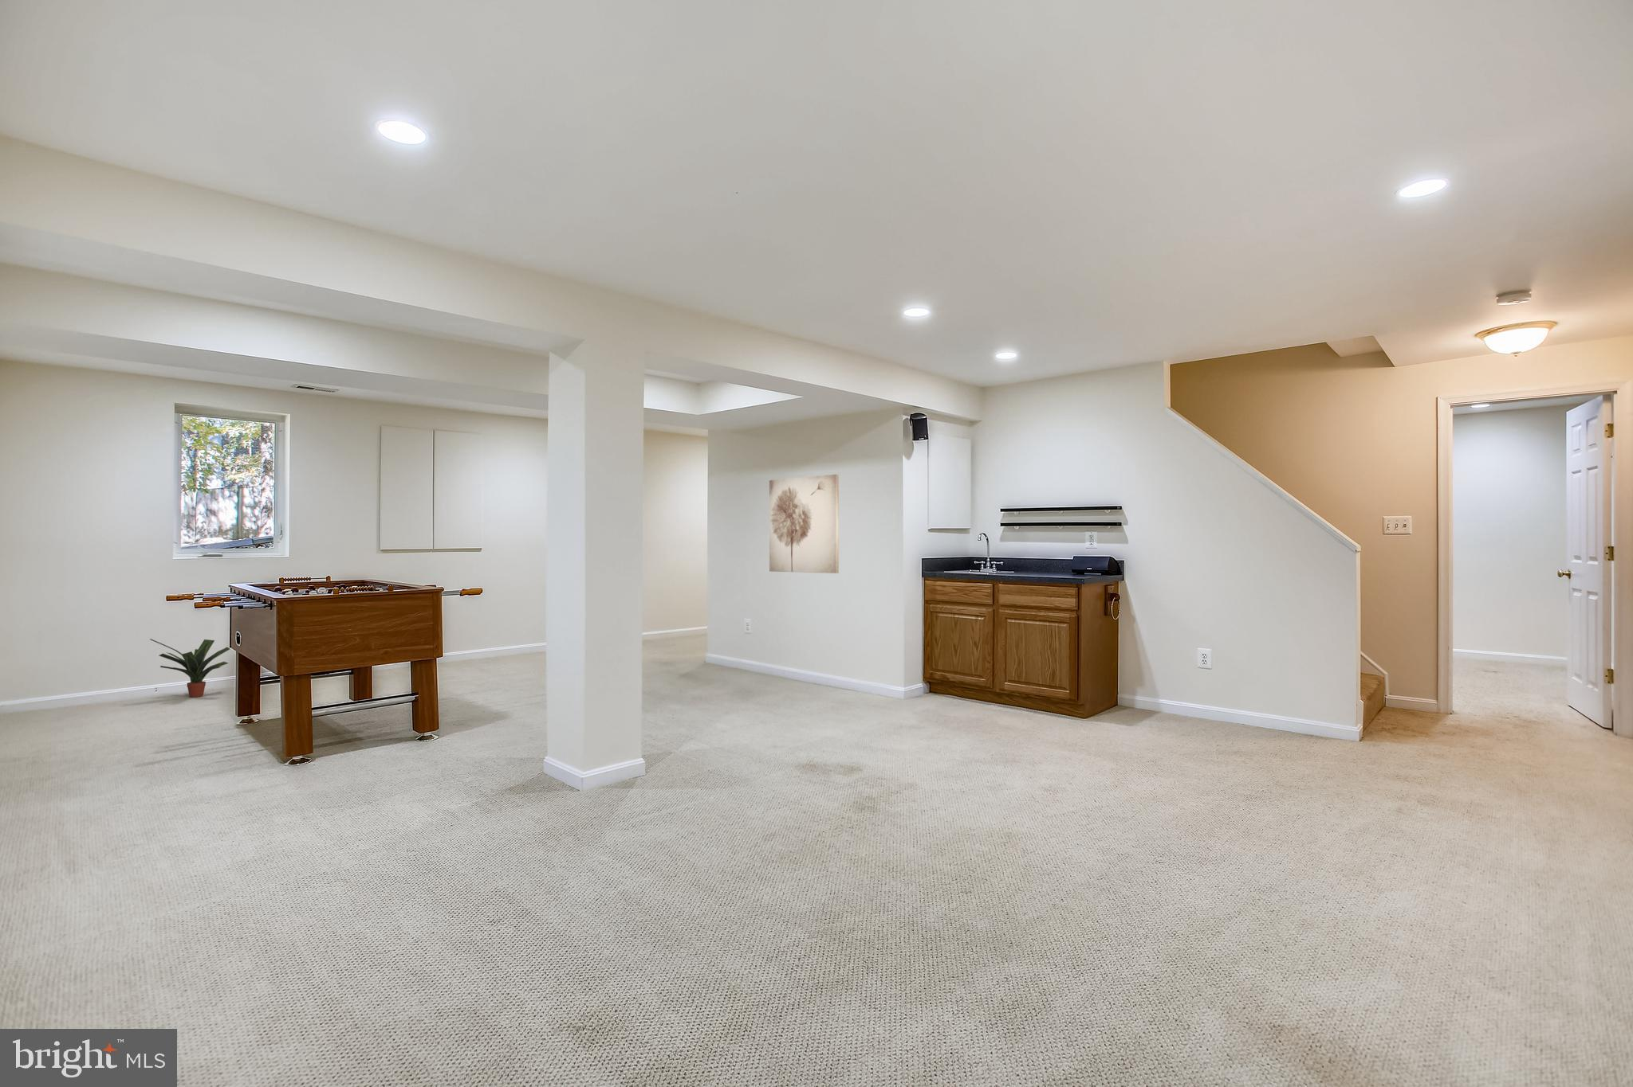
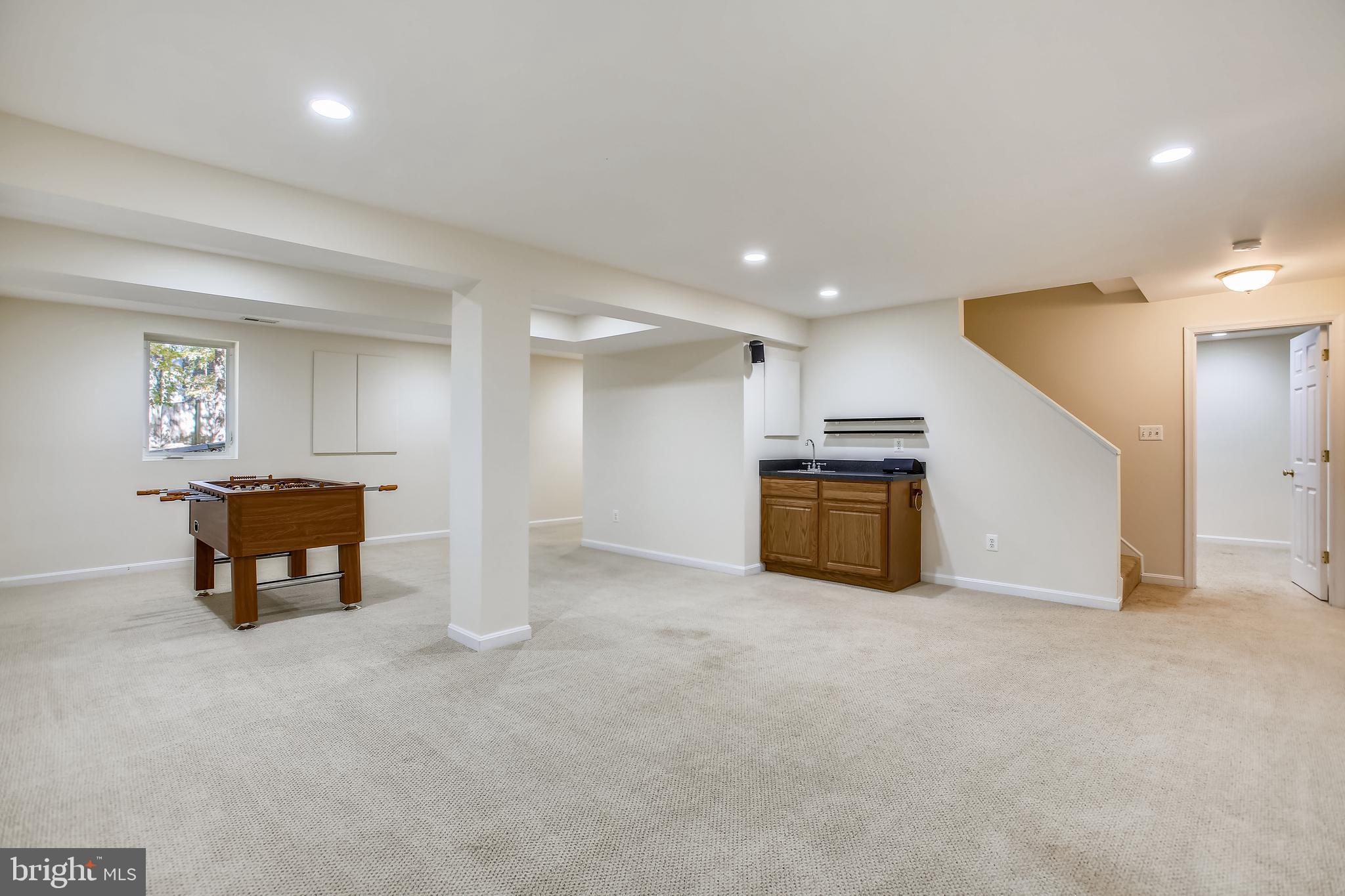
- potted plant [149,638,231,698]
- wall art [769,474,840,574]
